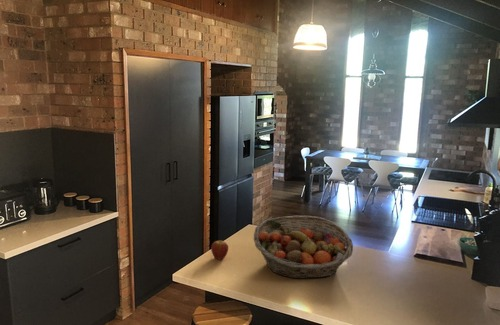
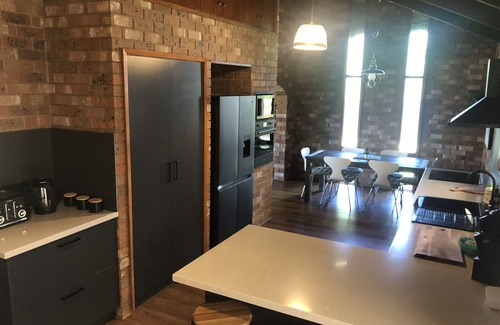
- fruit basket [253,215,354,280]
- fruit [210,240,229,261]
